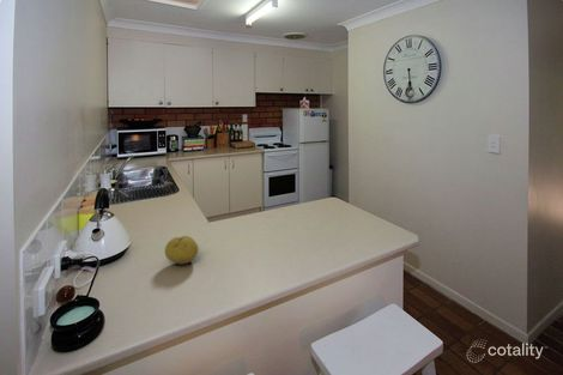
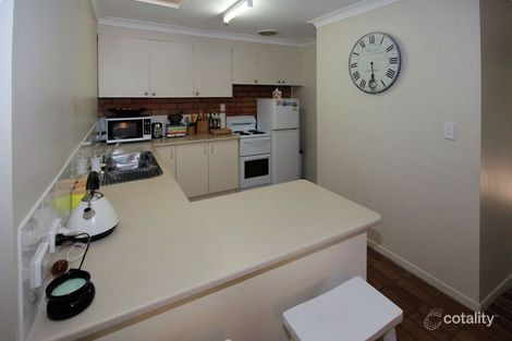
- fruit [164,235,199,266]
